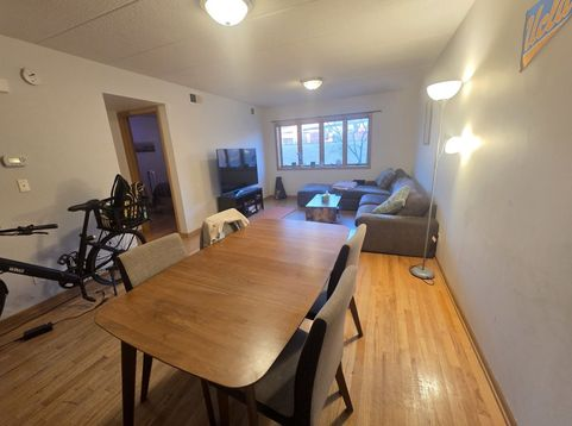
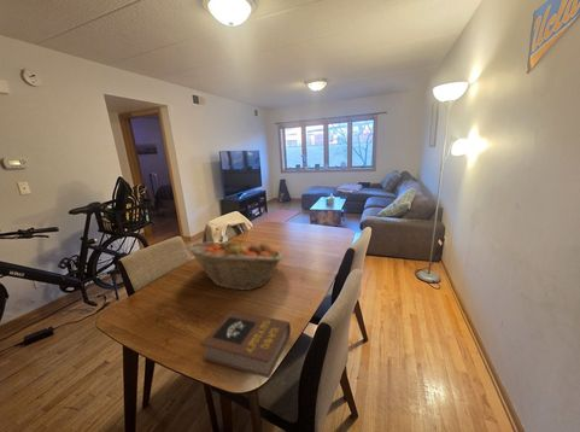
+ book [199,309,292,379]
+ fruit basket [184,238,285,291]
